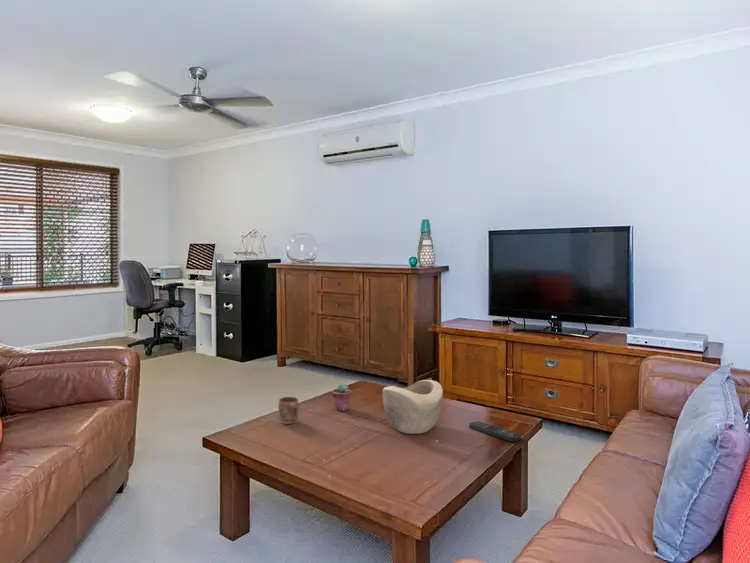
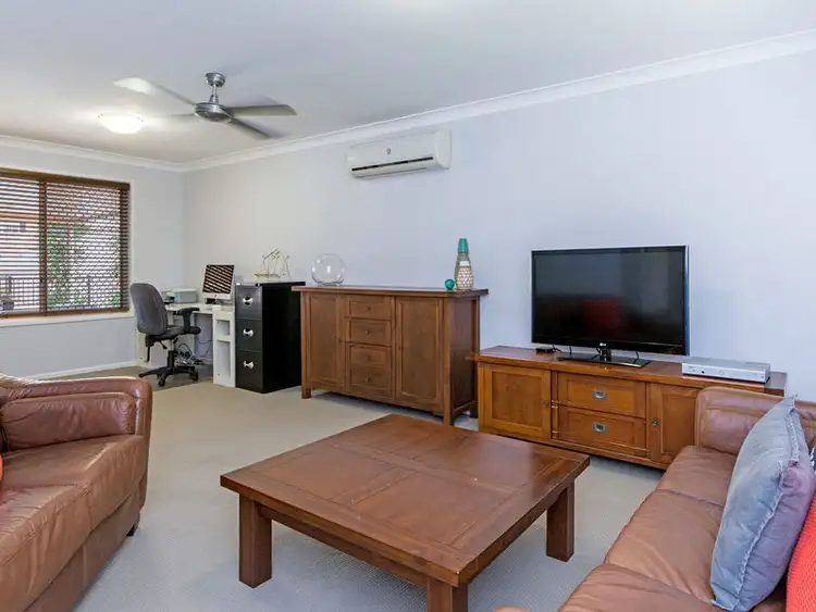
- remote control [468,421,522,443]
- mug [277,396,300,425]
- decorative bowl [382,379,444,435]
- potted succulent [331,383,352,412]
